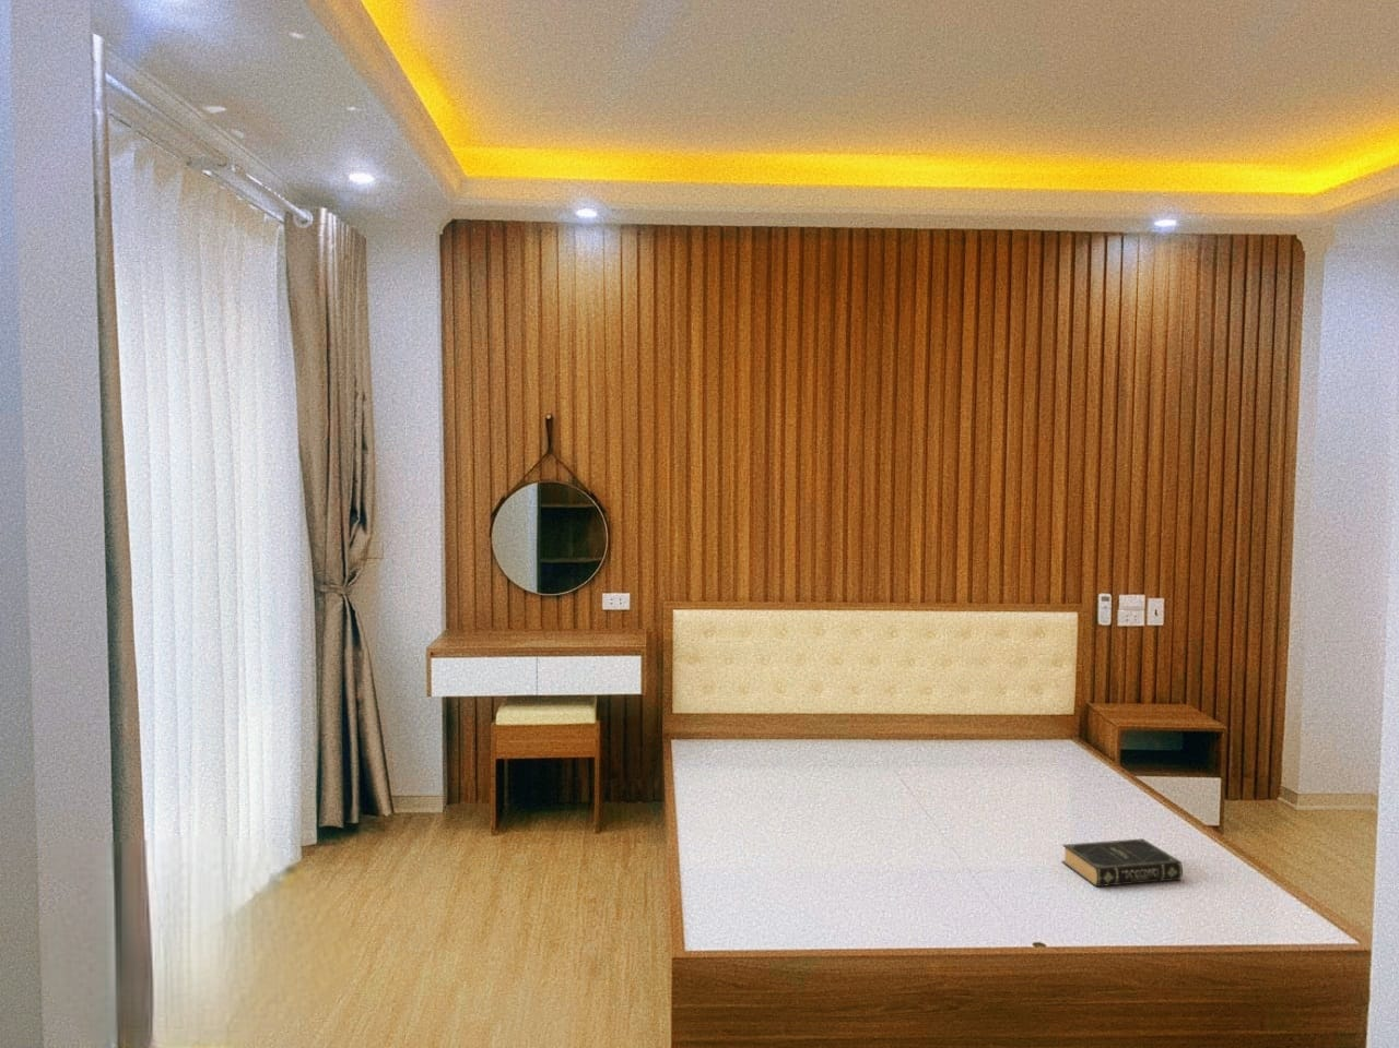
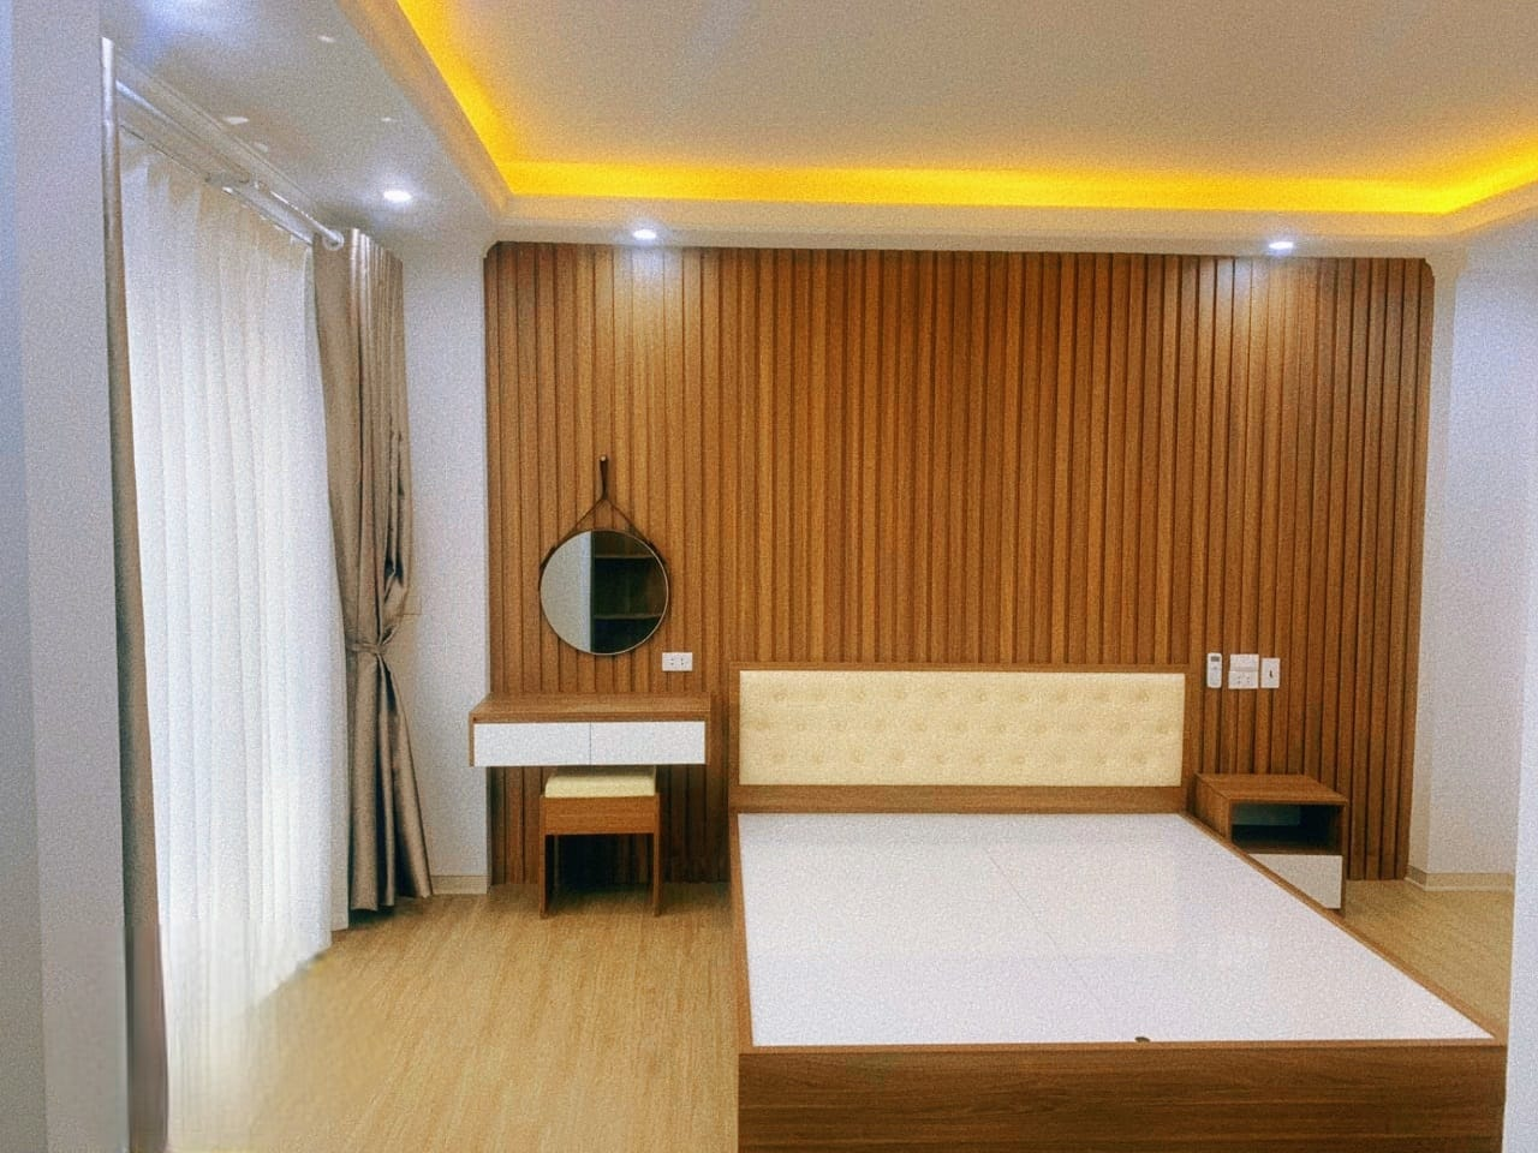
- book [1061,838,1184,887]
